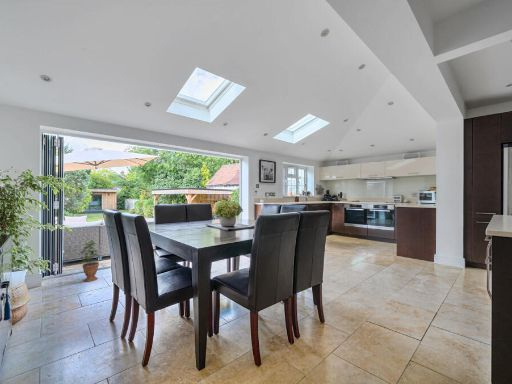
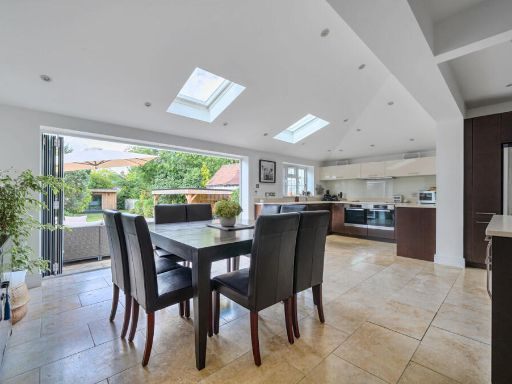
- potted plant [79,239,100,283]
